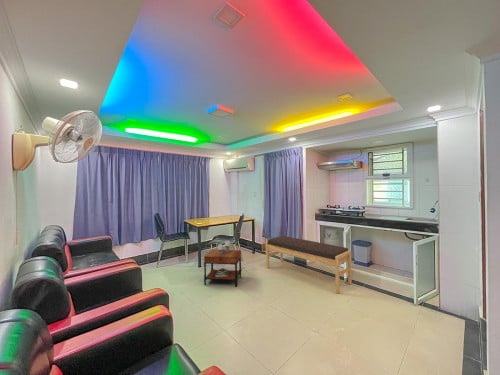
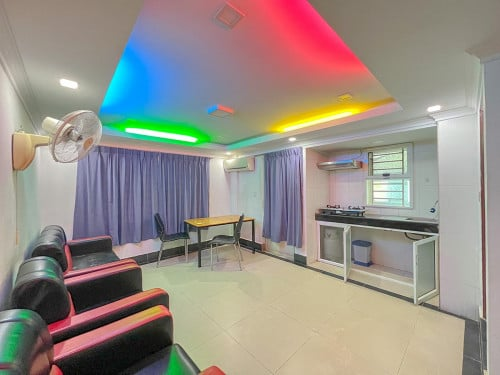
- side table [203,239,242,288]
- bench [265,235,353,294]
